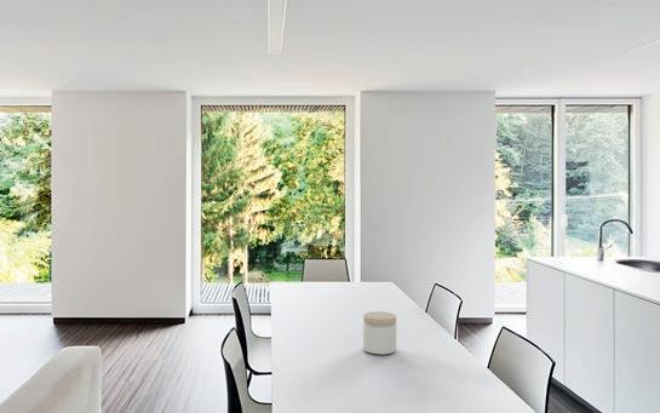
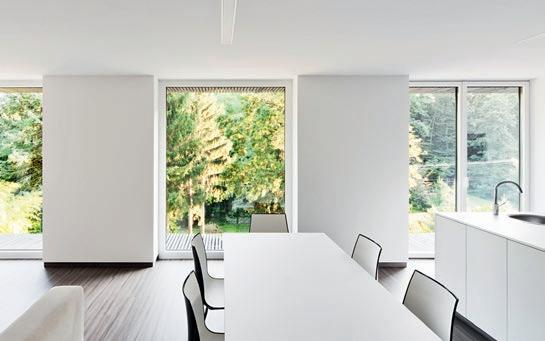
- jar [362,311,397,355]
